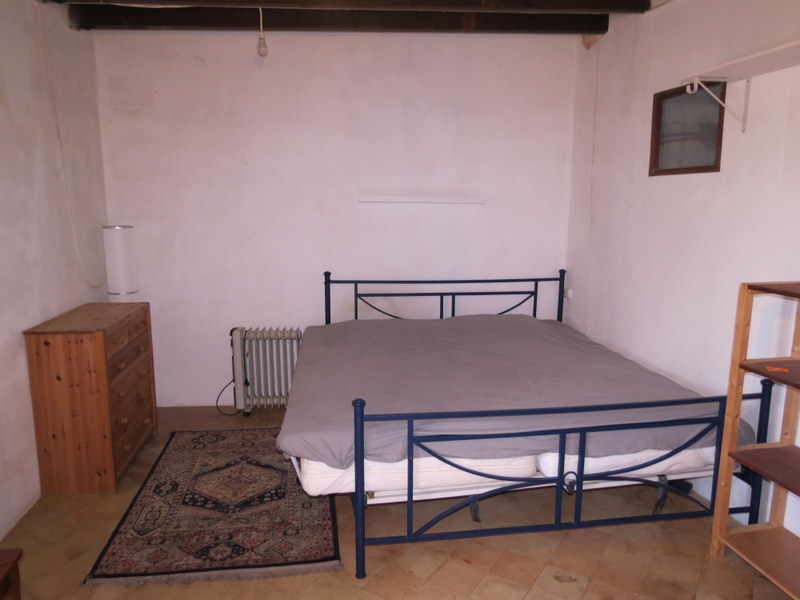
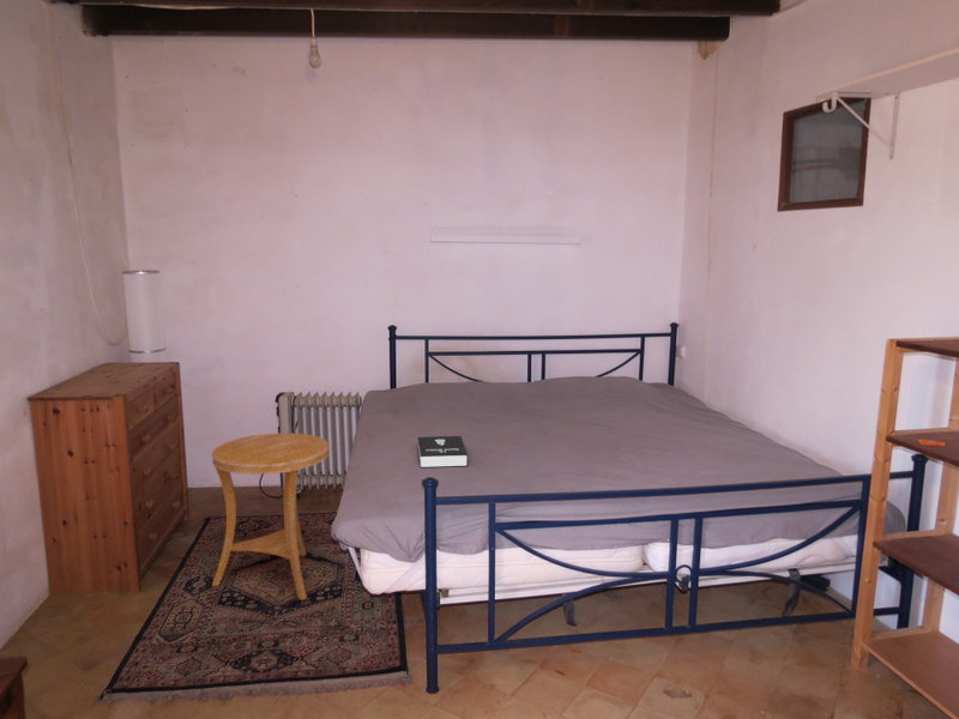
+ booklet [417,435,469,469]
+ side table [211,431,331,602]
